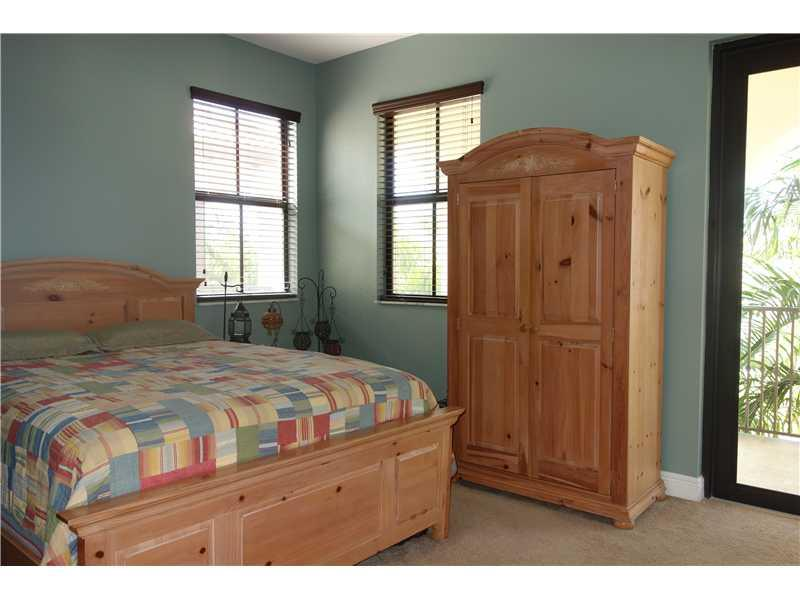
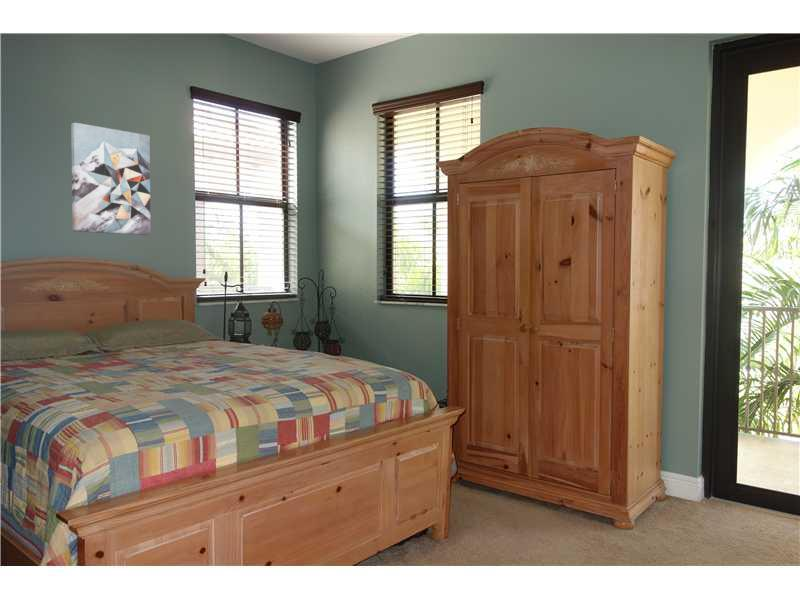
+ wall art [70,122,151,236]
